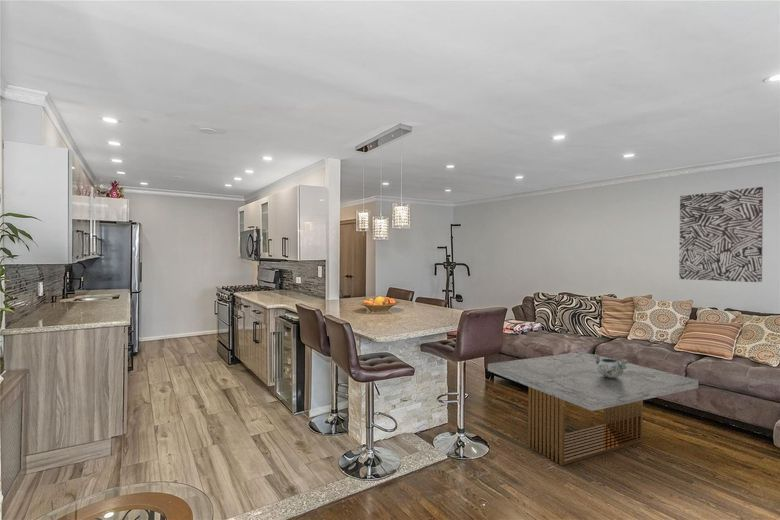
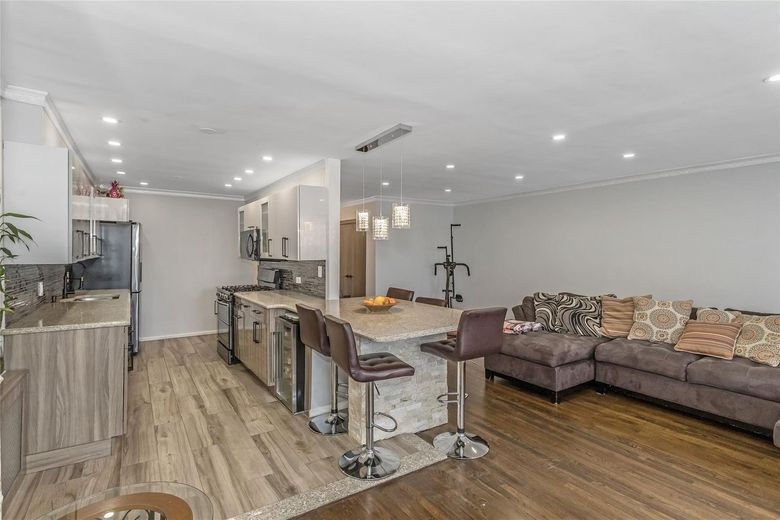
- decorative bowl [593,353,629,378]
- wall art [678,186,764,283]
- coffee table [487,351,699,466]
